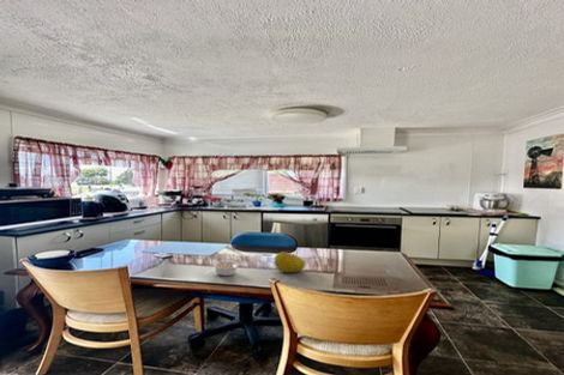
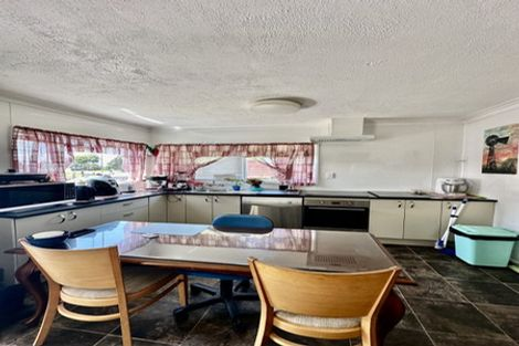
- legume [211,256,240,278]
- fruit [274,252,306,273]
